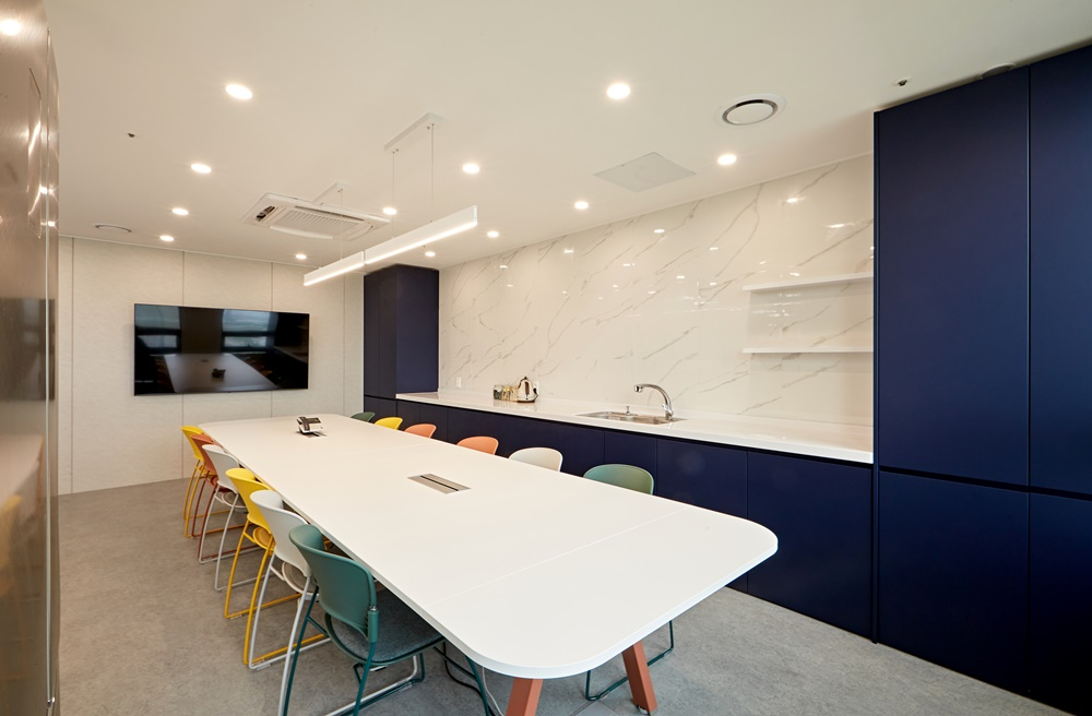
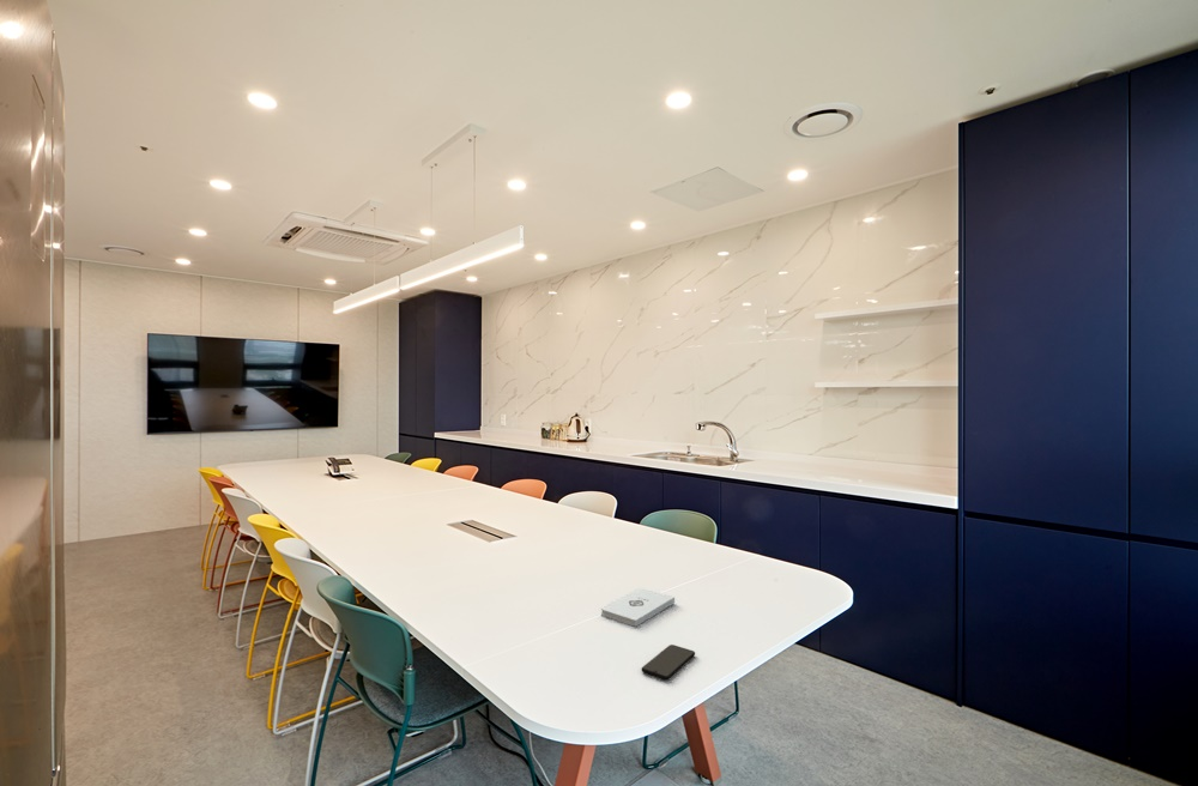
+ smartphone [640,643,696,681]
+ notepad [600,587,676,628]
